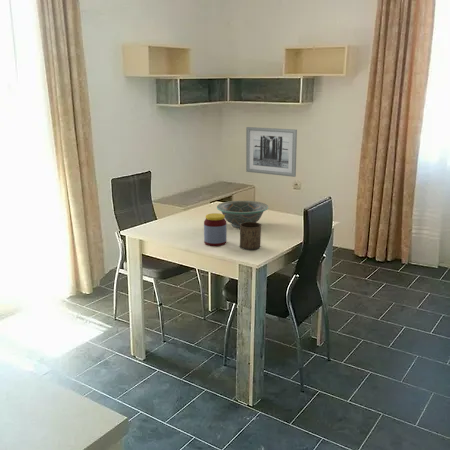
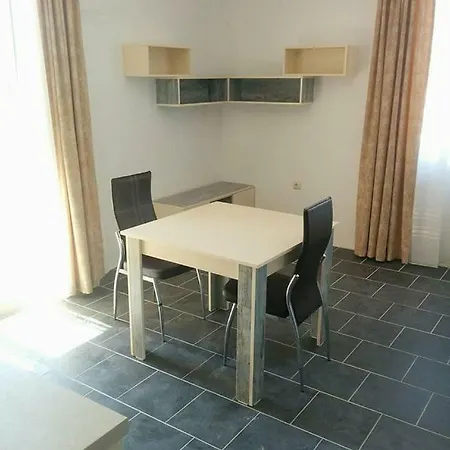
- decorative bowl [216,200,269,229]
- jar [203,212,228,247]
- wall art [245,126,298,178]
- cup [239,222,262,251]
